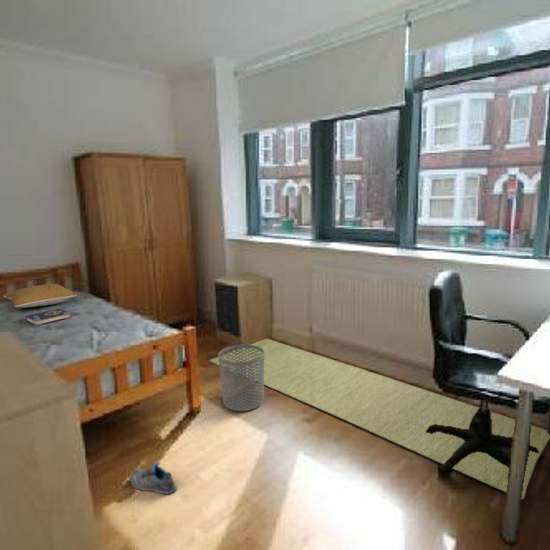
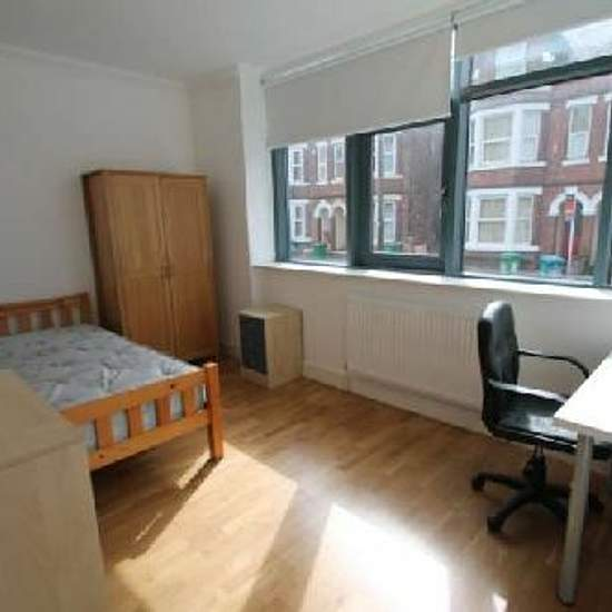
- book [24,307,72,327]
- waste bin [217,344,265,412]
- rug [208,338,550,500]
- pillow [1,283,78,308]
- shoe [129,461,178,496]
